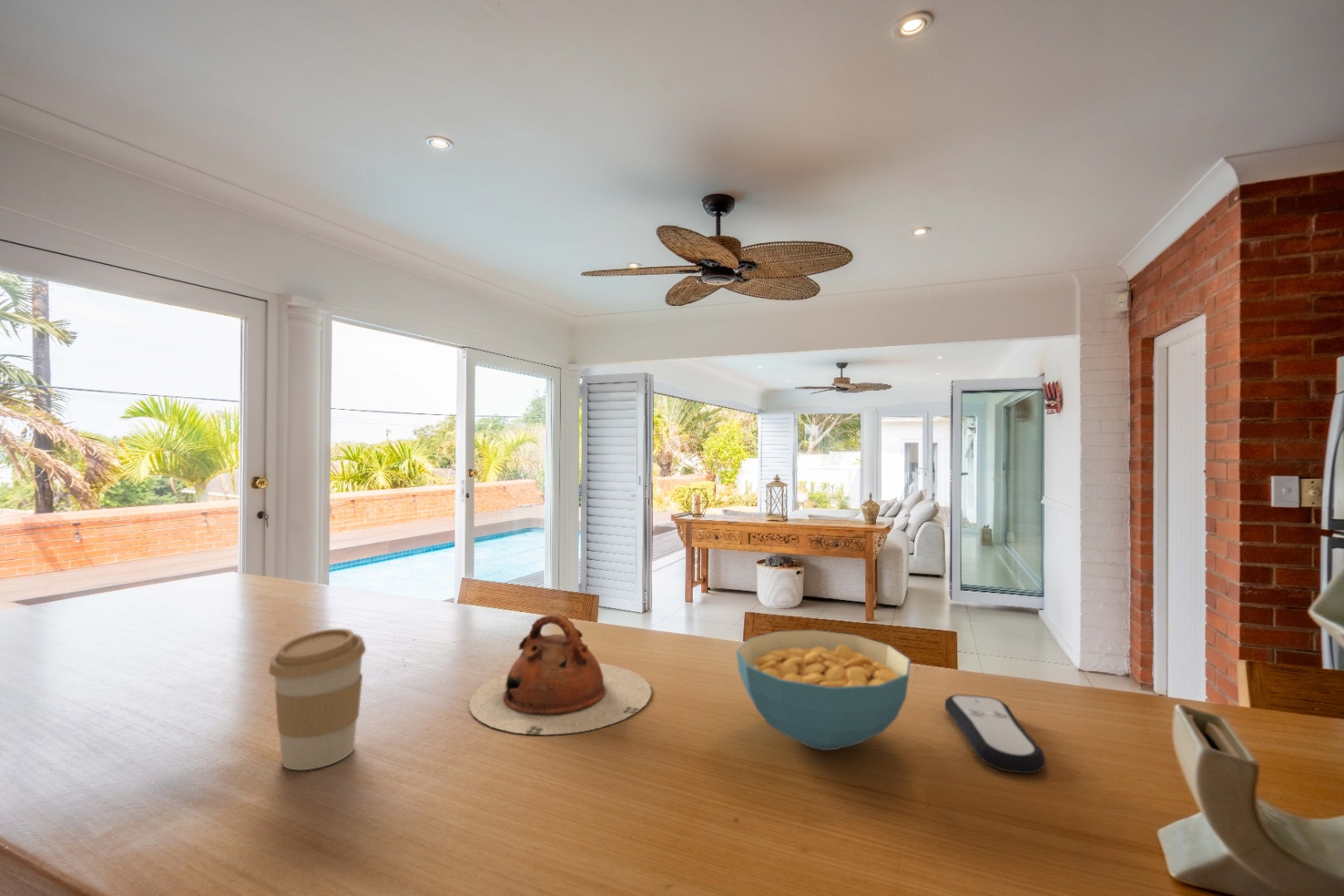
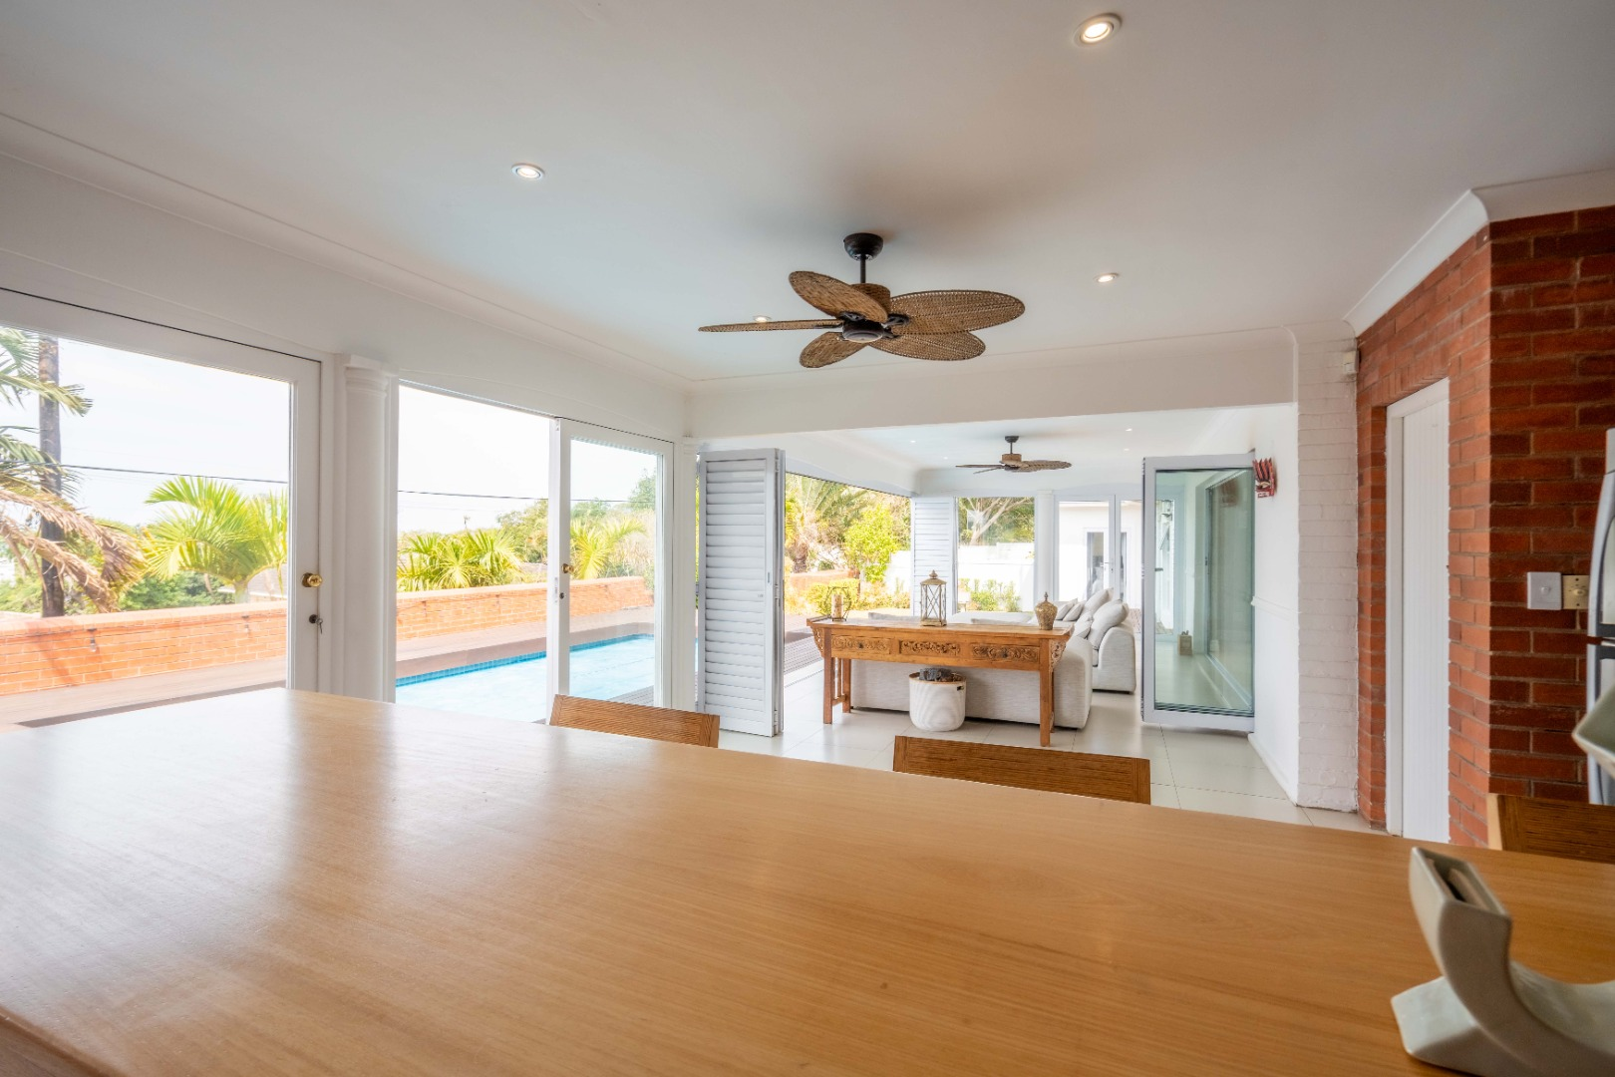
- teapot [468,613,653,736]
- cereal bowl [735,630,912,751]
- coffee cup [268,628,367,771]
- remote control [944,694,1047,775]
